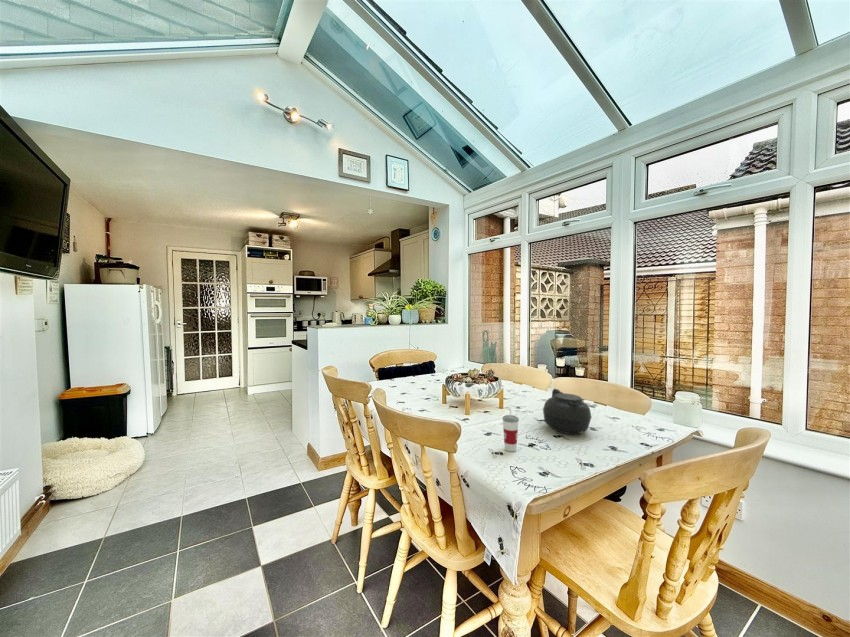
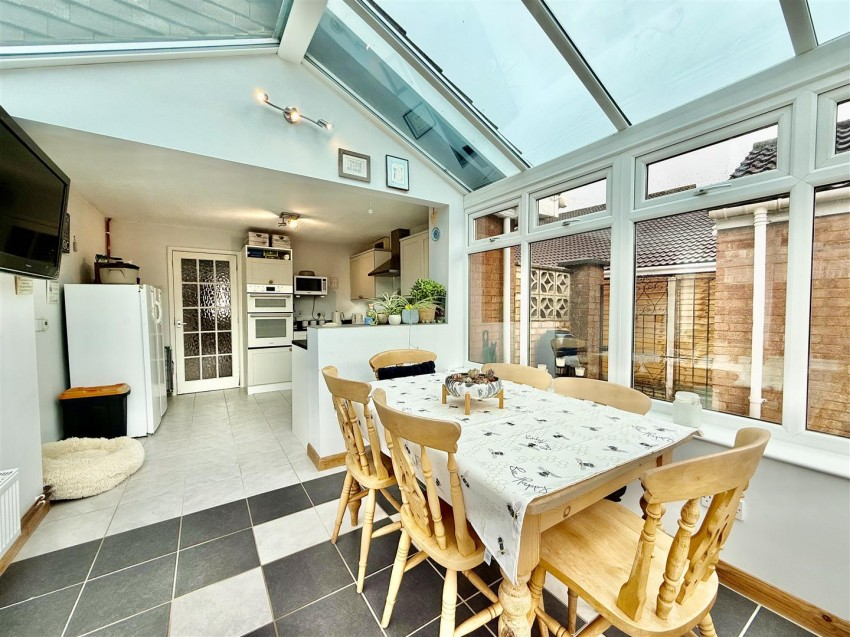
- teapot [542,388,596,436]
- cup [501,405,520,452]
